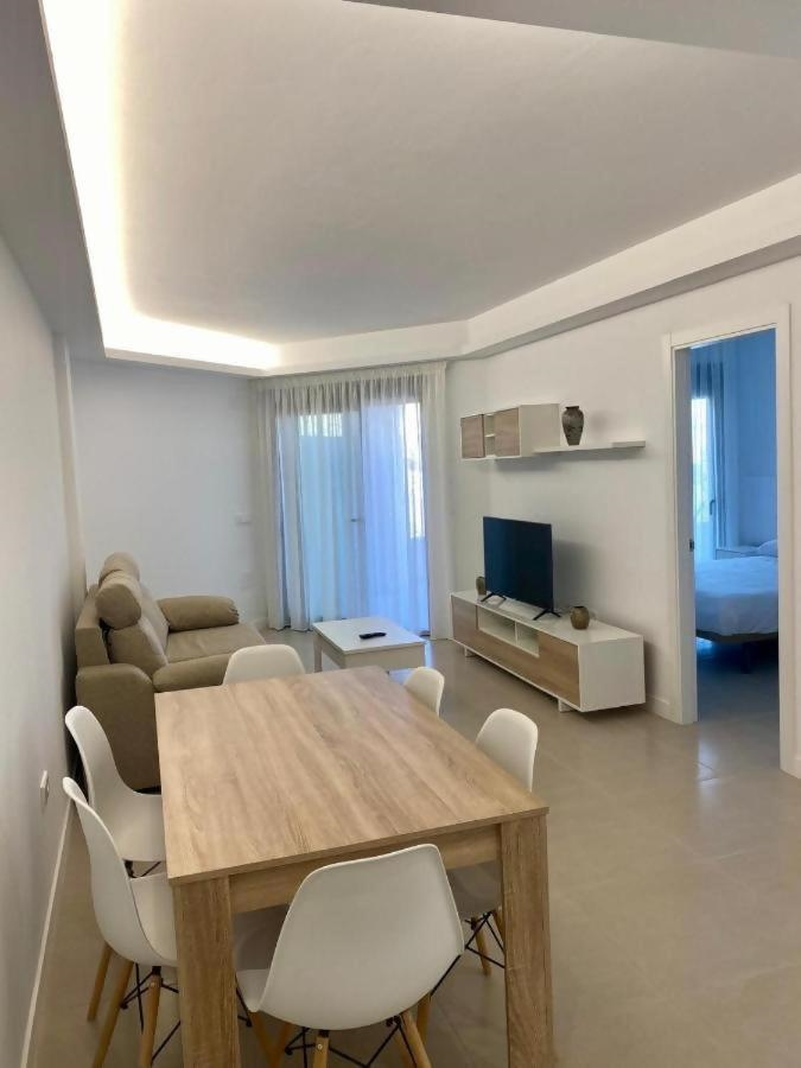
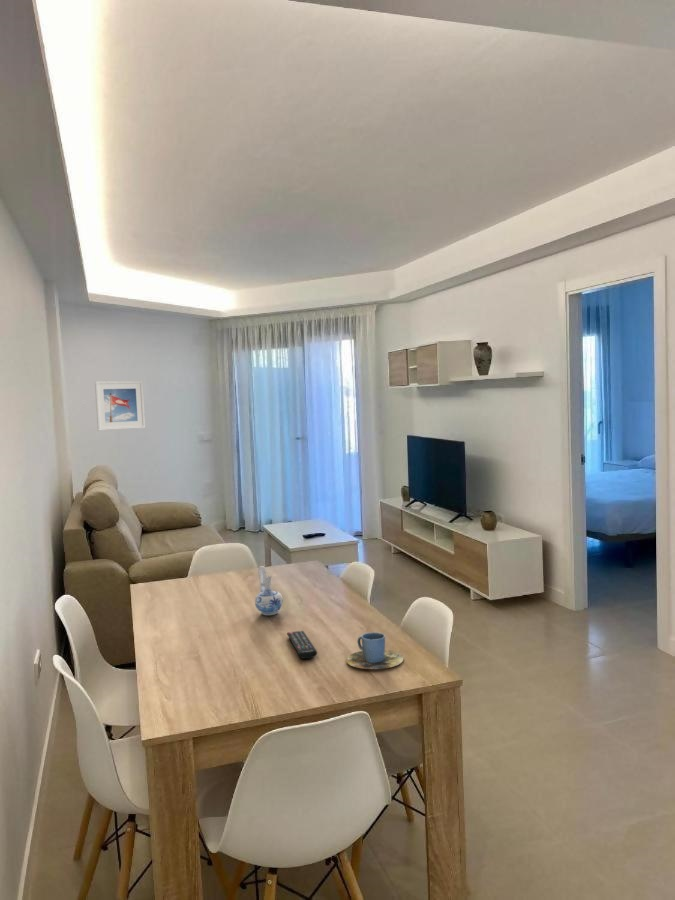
+ remote control [286,630,318,660]
+ cup [345,631,404,670]
+ ceramic pitcher [254,565,284,616]
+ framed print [94,380,146,432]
